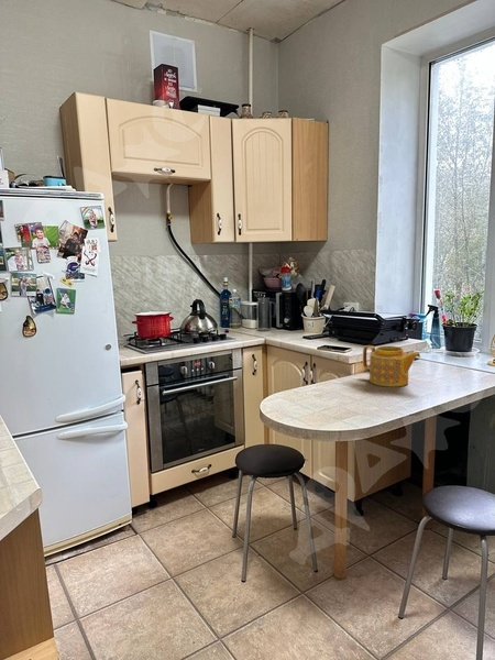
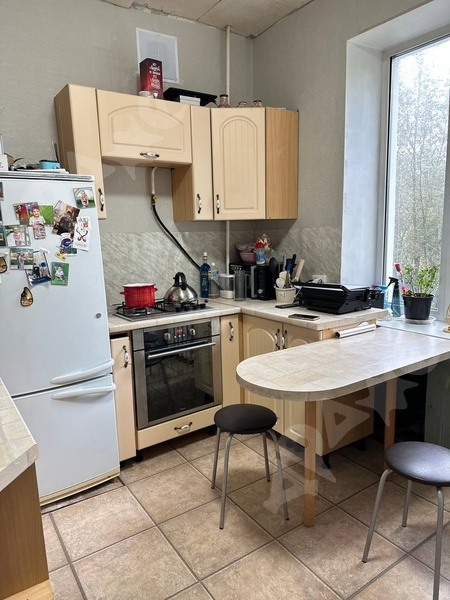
- teapot [362,344,421,387]
